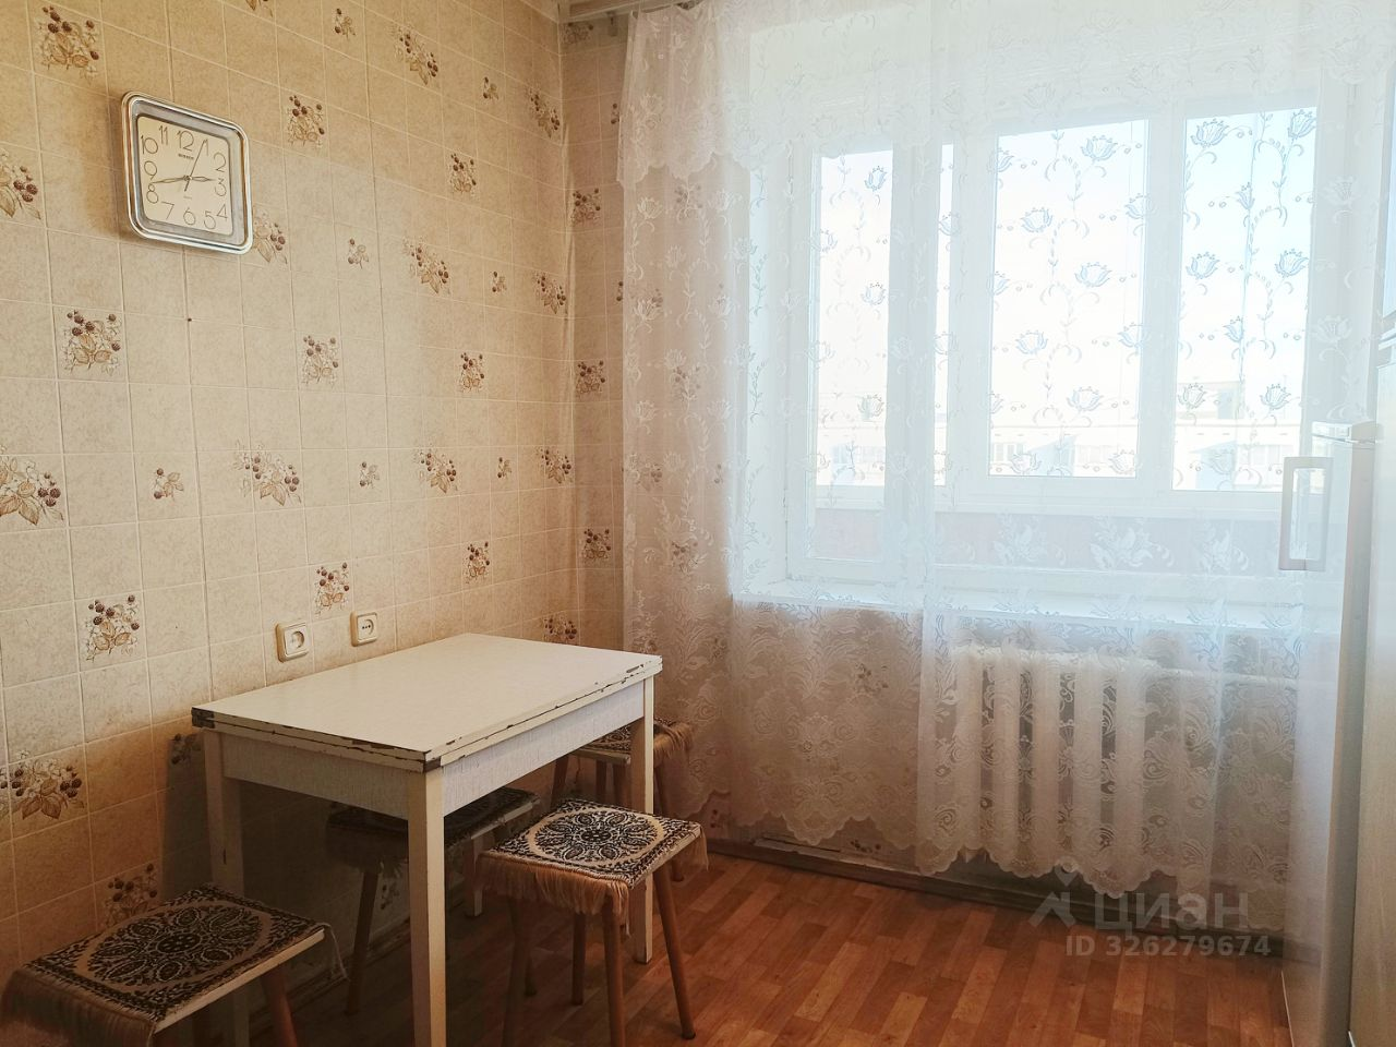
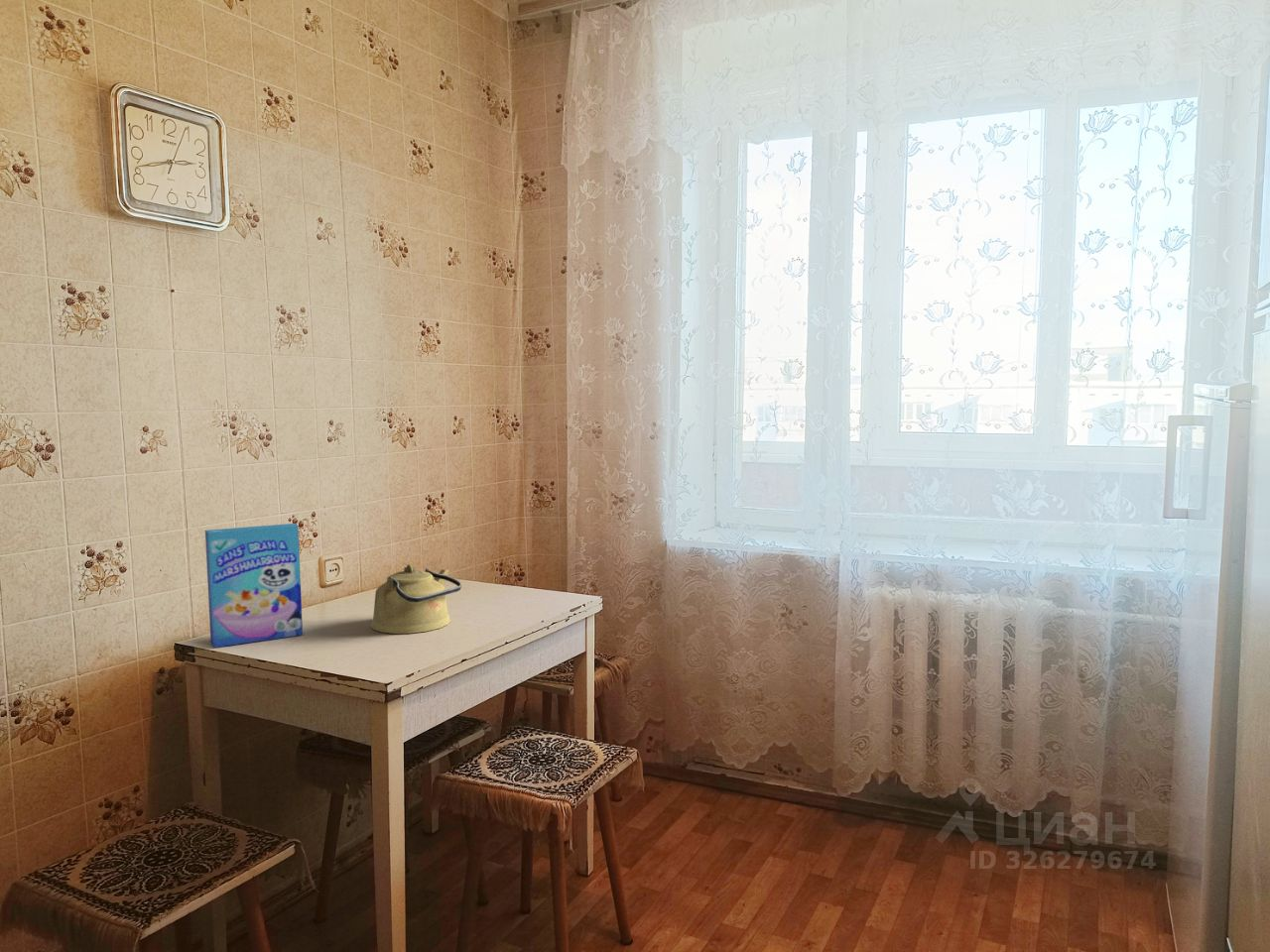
+ cereal box [204,523,304,649]
+ kettle [370,563,462,635]
